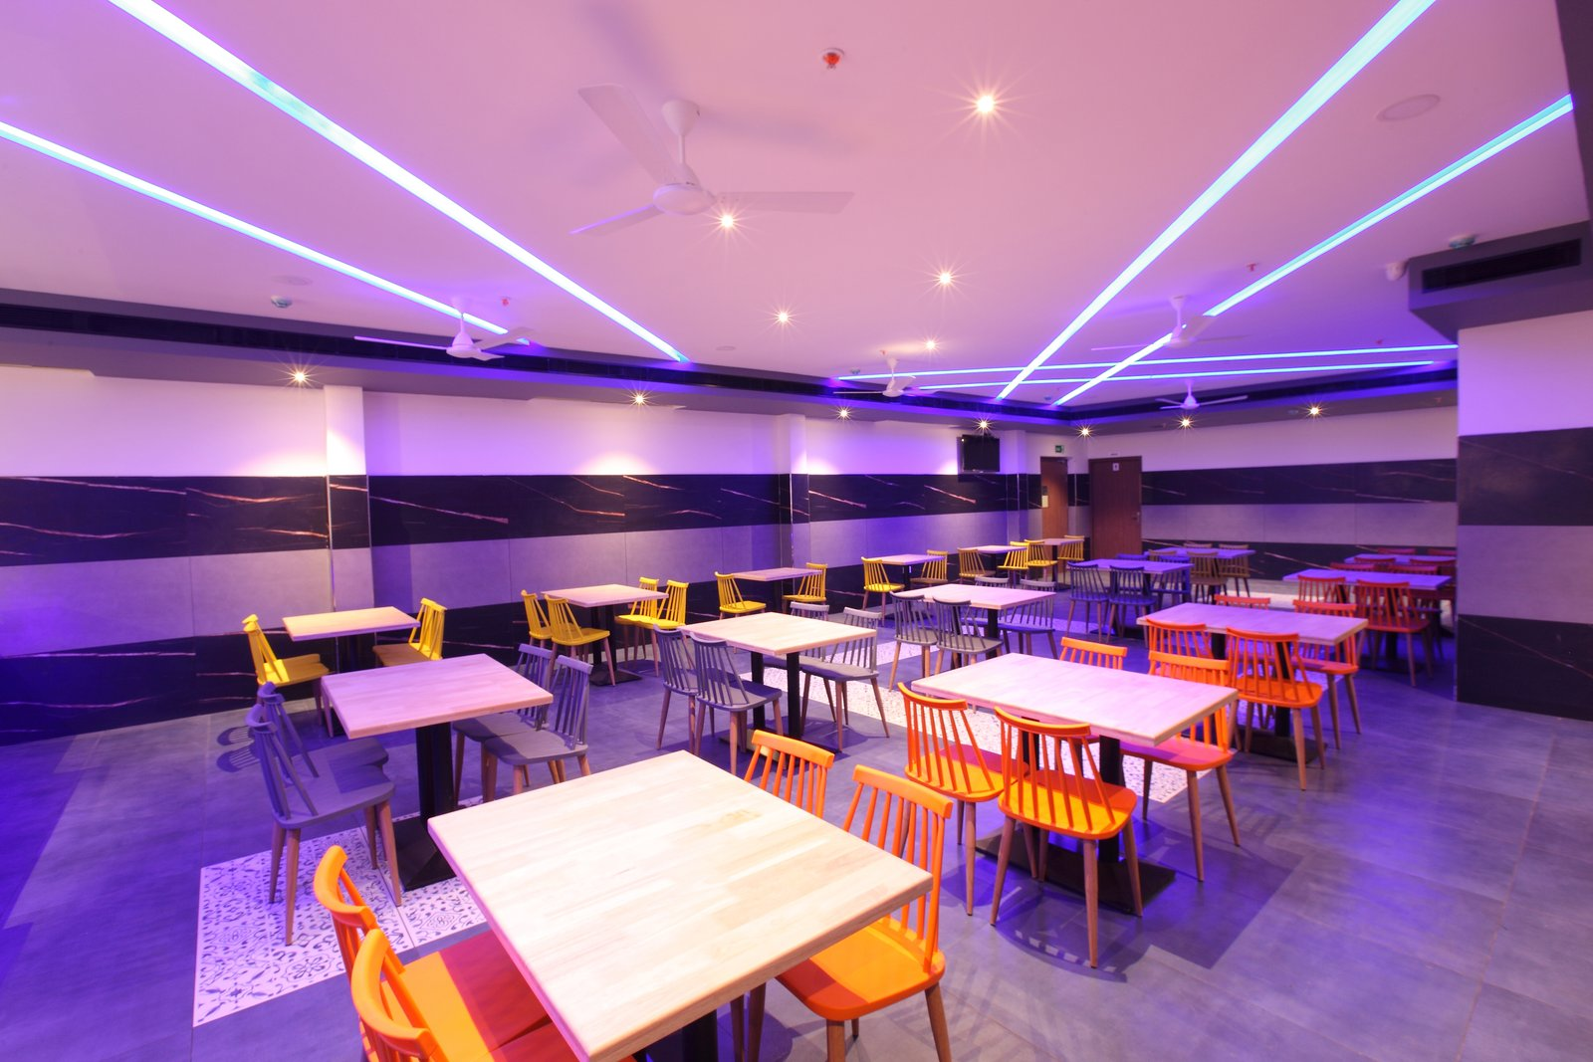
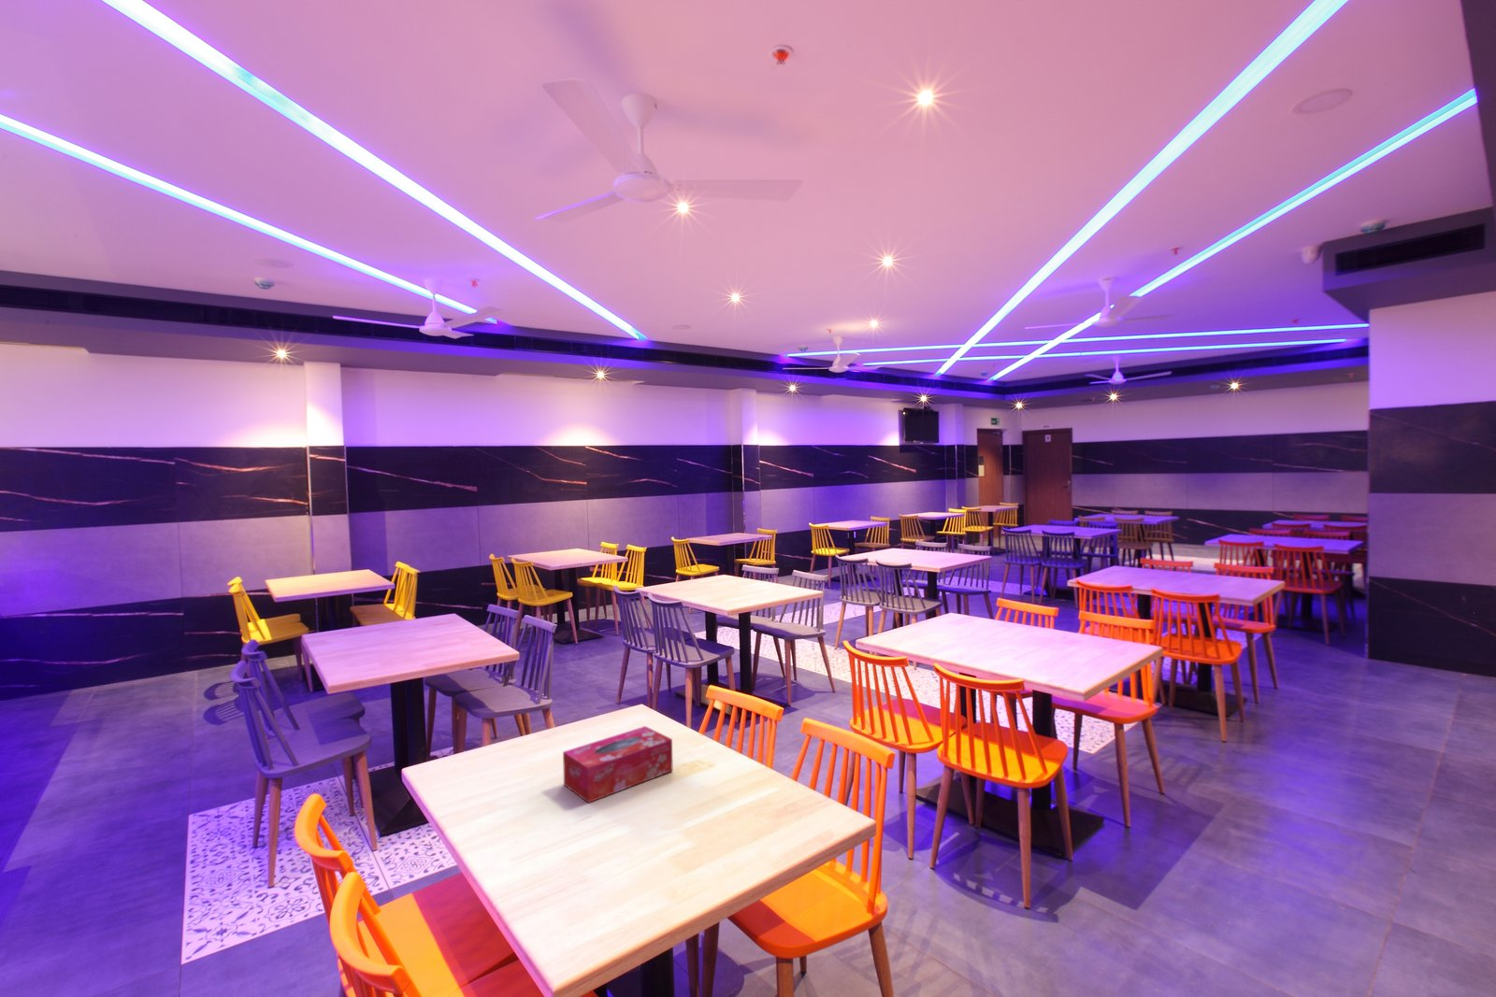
+ tissue box [562,725,675,803]
